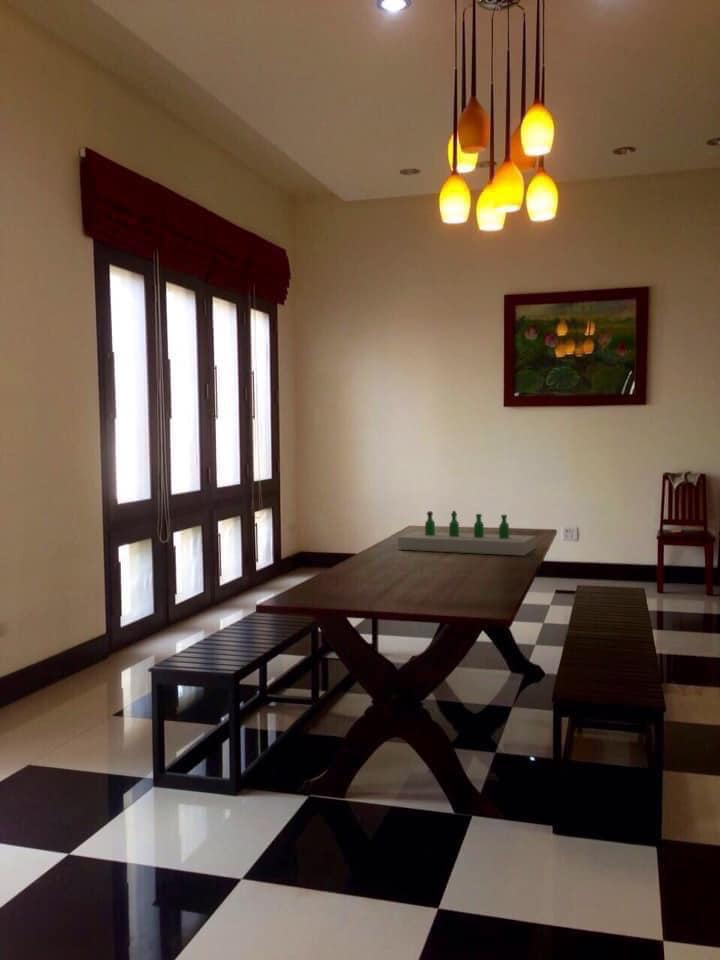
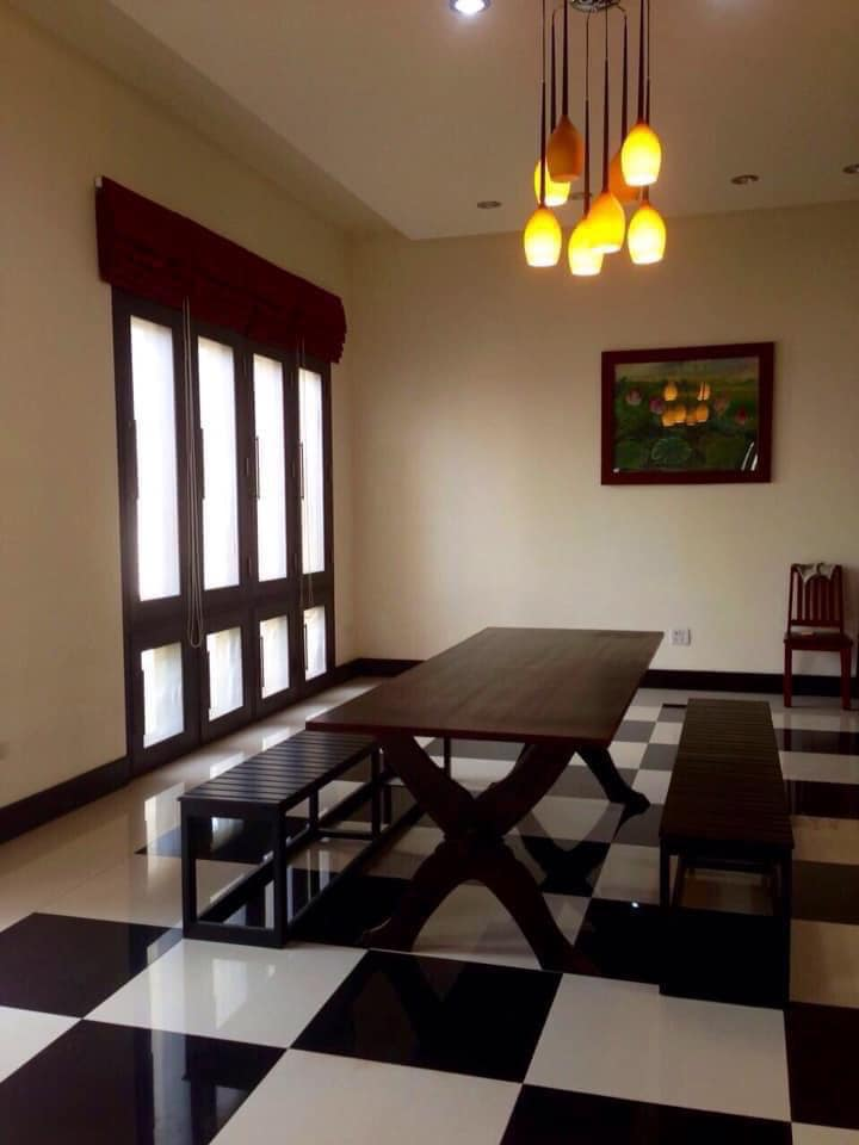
- bottle [397,510,536,557]
